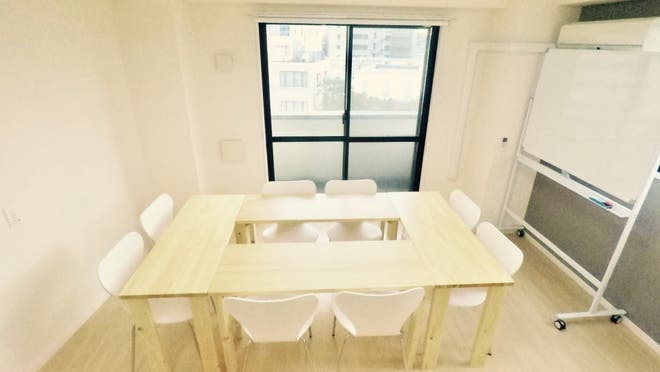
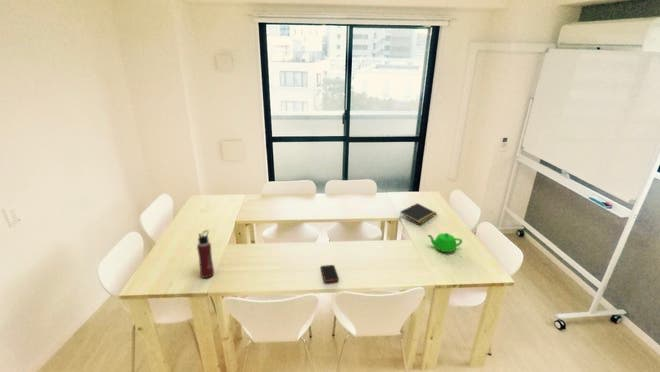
+ teapot [427,232,463,253]
+ water bottle [196,229,215,279]
+ cell phone [320,264,340,283]
+ notepad [399,202,438,225]
